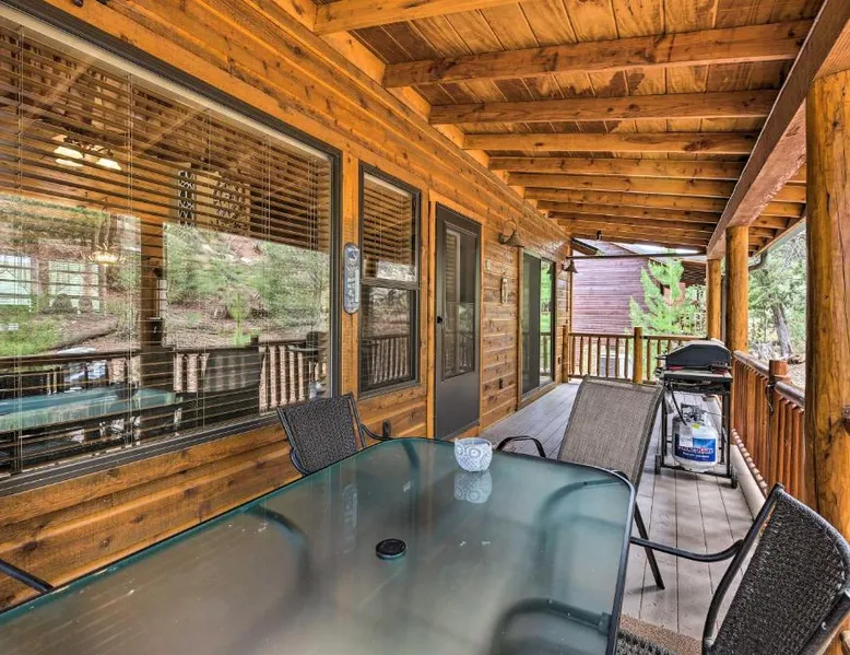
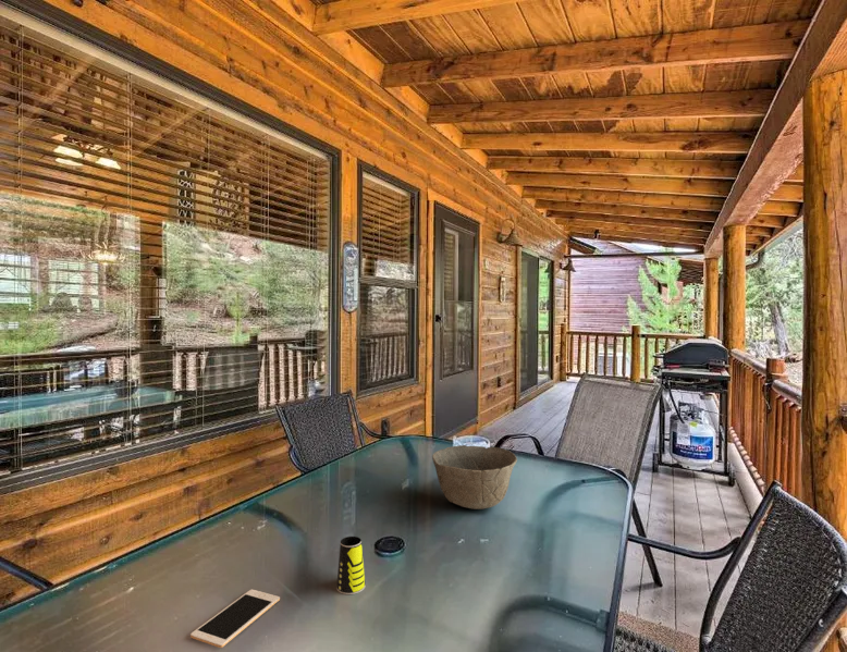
+ cell phone [189,589,281,649]
+ cup [335,536,367,595]
+ bowl [431,444,518,510]
